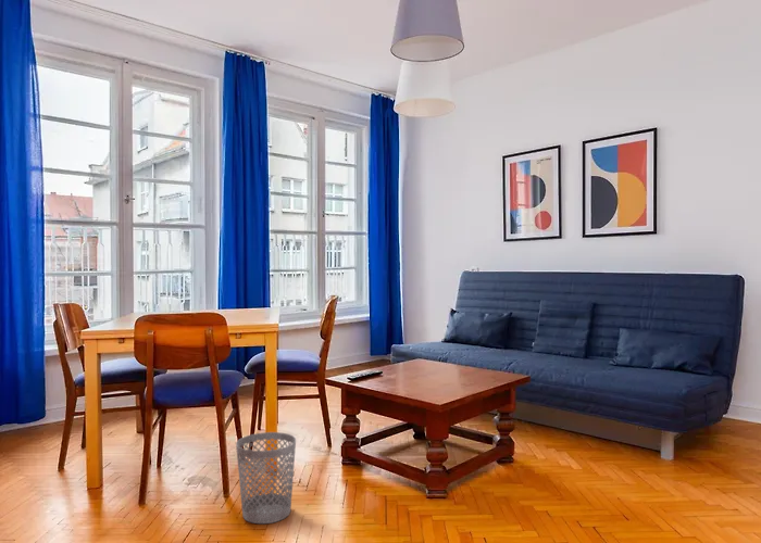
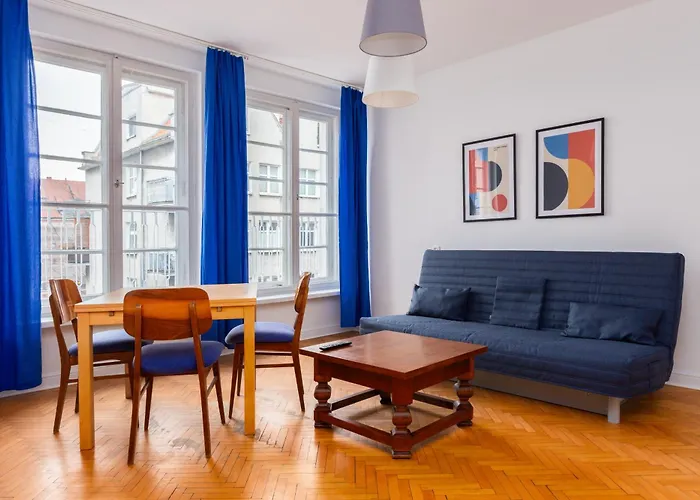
- wastebasket [235,431,297,525]
